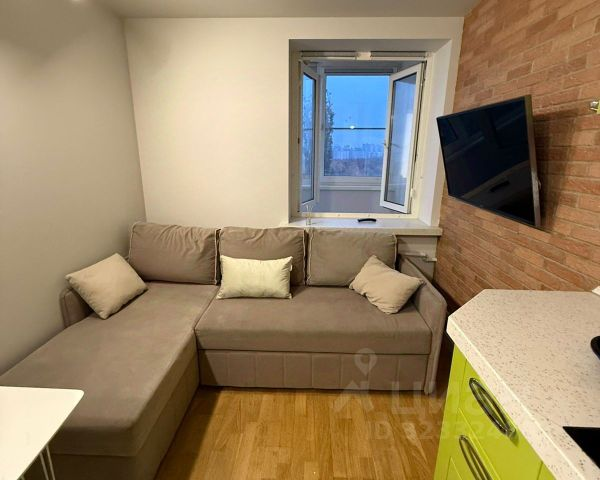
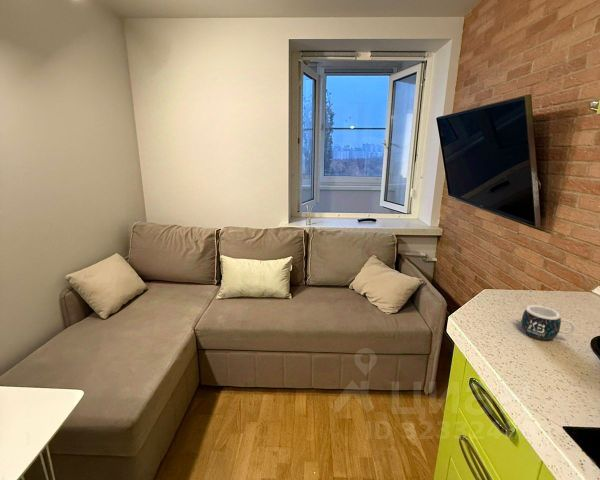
+ mug [520,304,576,340]
